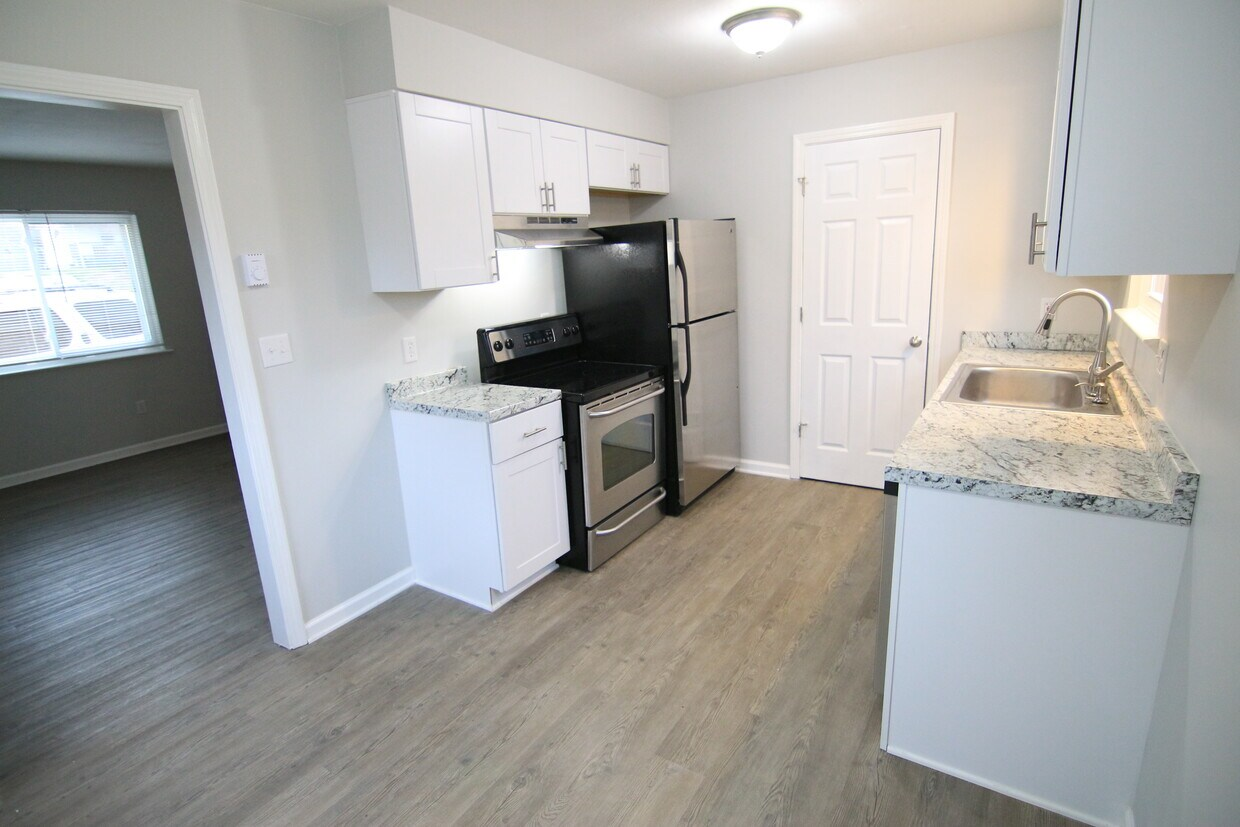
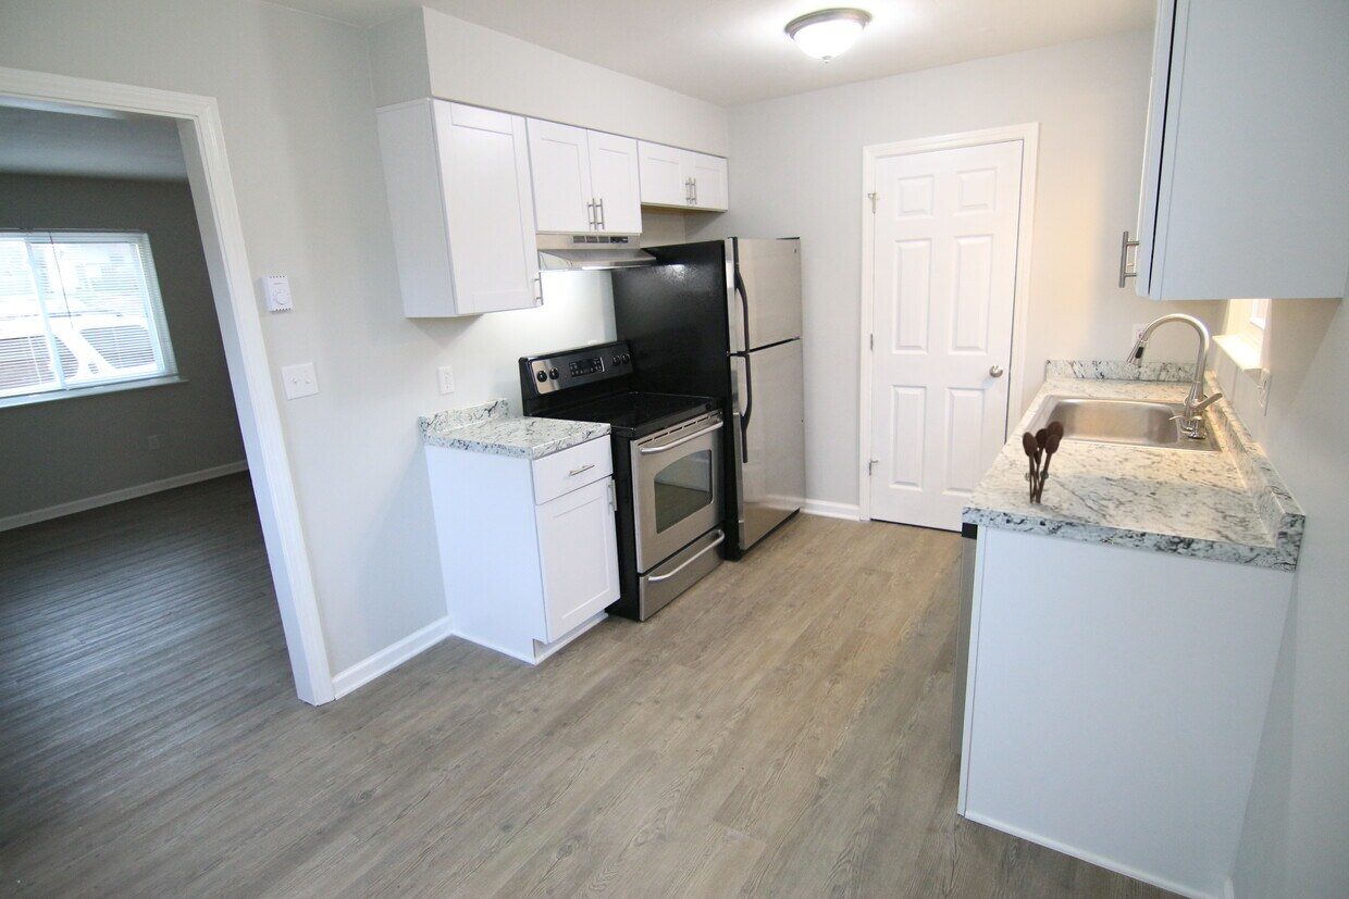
+ utensil holder [1022,421,1065,505]
